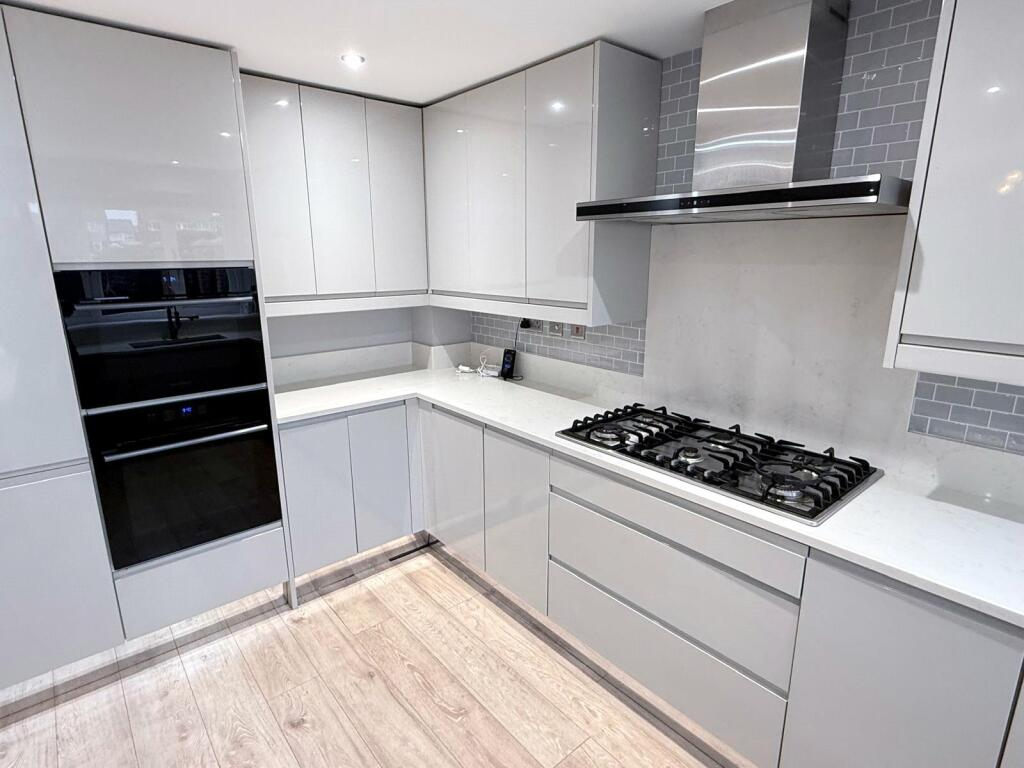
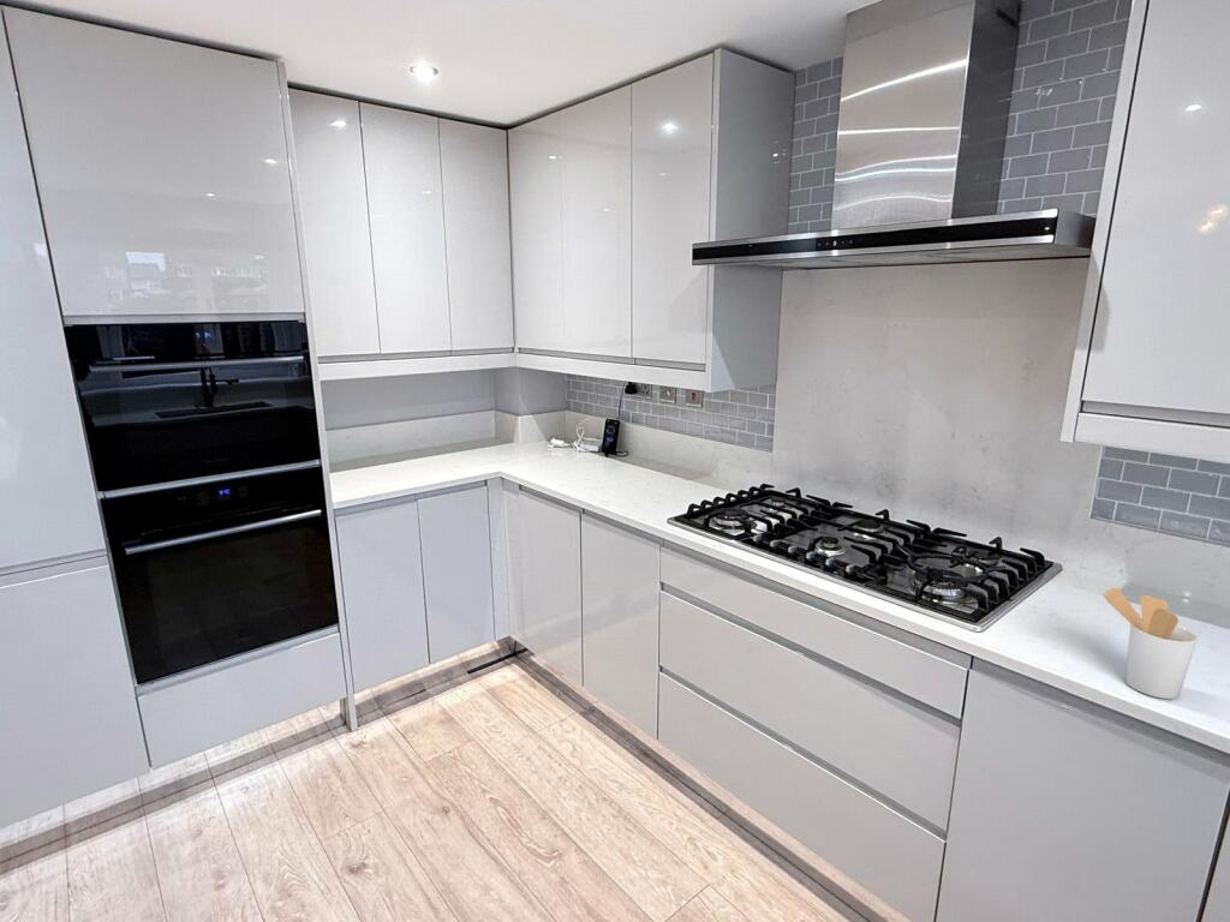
+ utensil holder [1101,587,1199,700]
